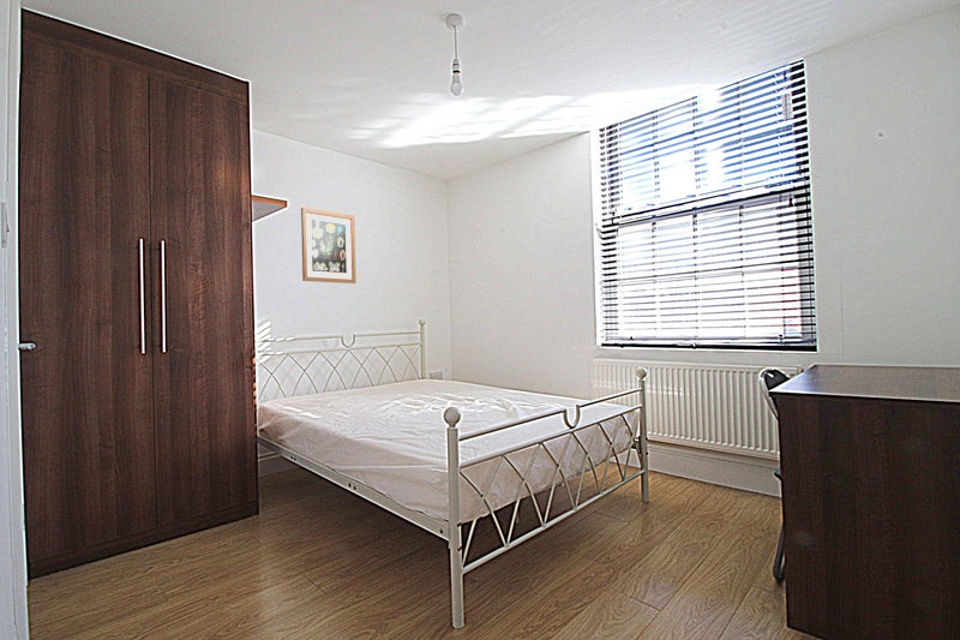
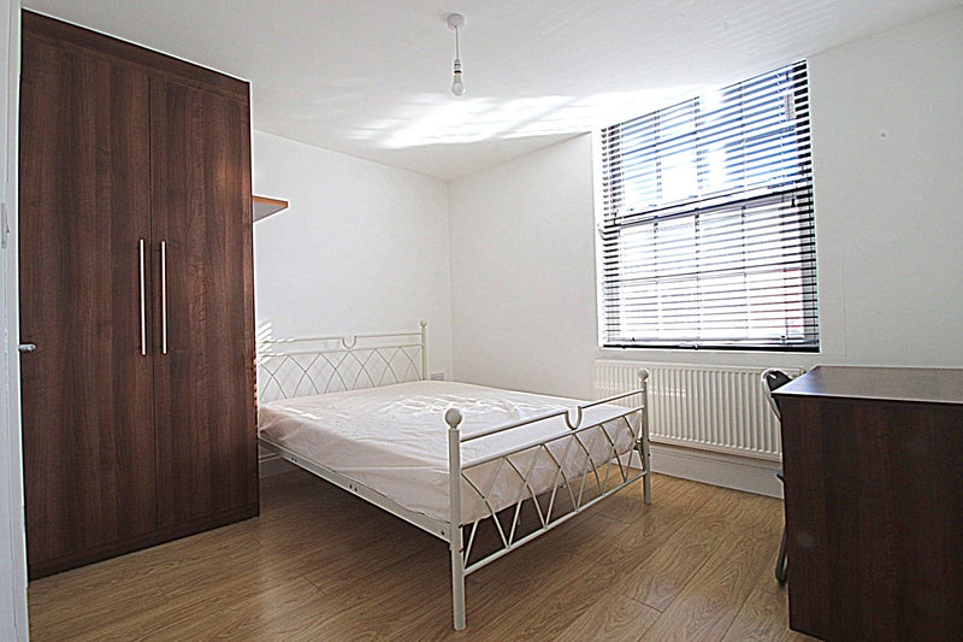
- wall art [300,207,358,285]
